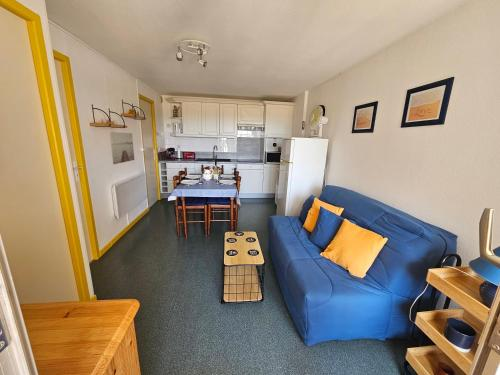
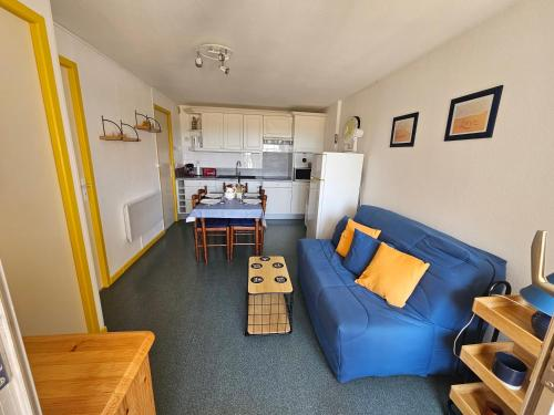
- wall art [109,131,135,165]
